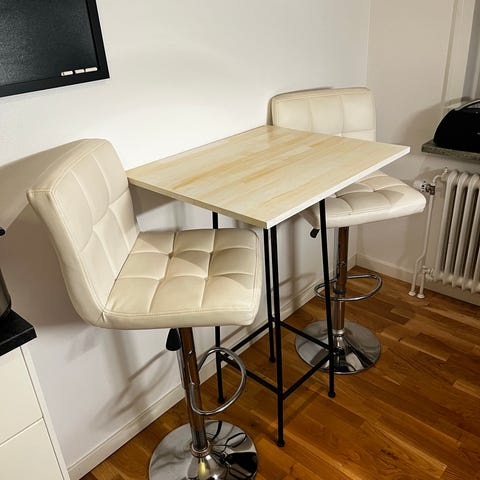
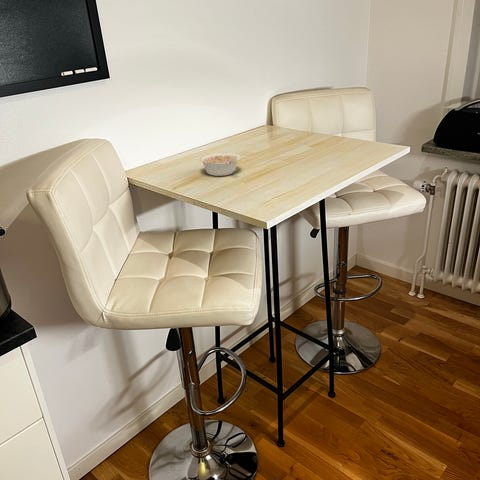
+ legume [198,152,241,177]
